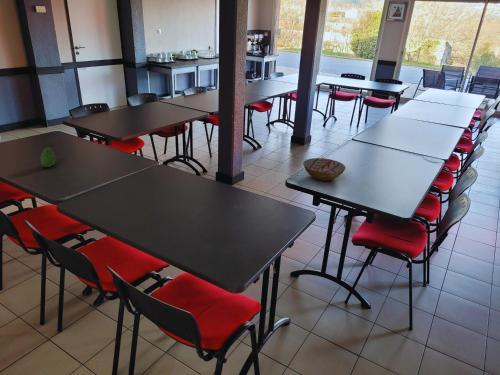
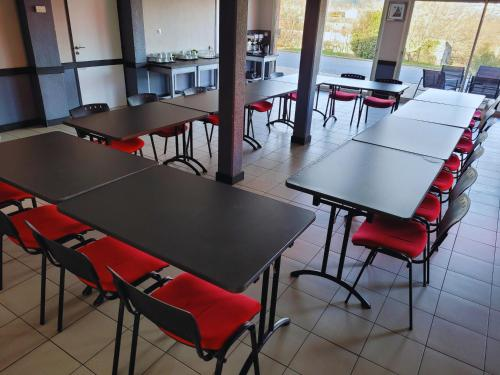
- fruit [39,146,57,168]
- bowl [302,157,347,182]
